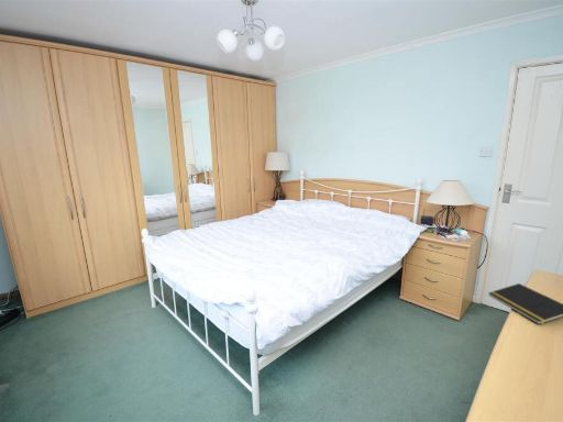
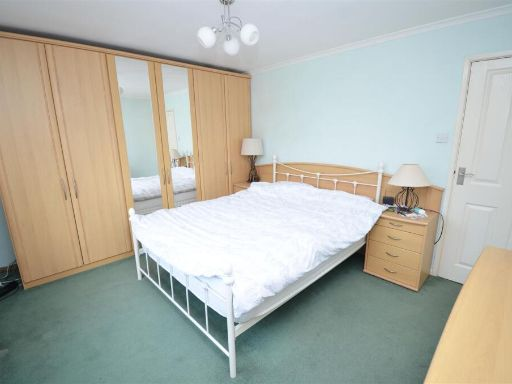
- notepad [487,282,563,325]
